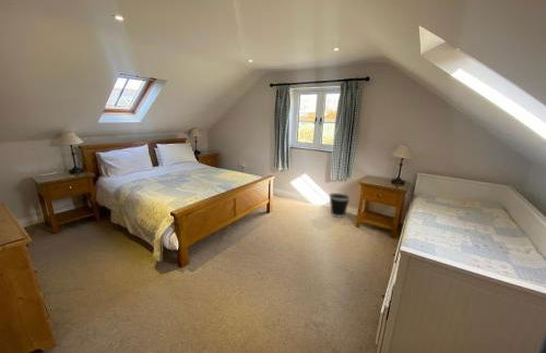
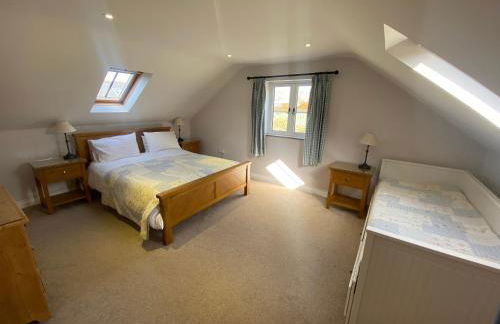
- wastebasket [328,192,352,219]
